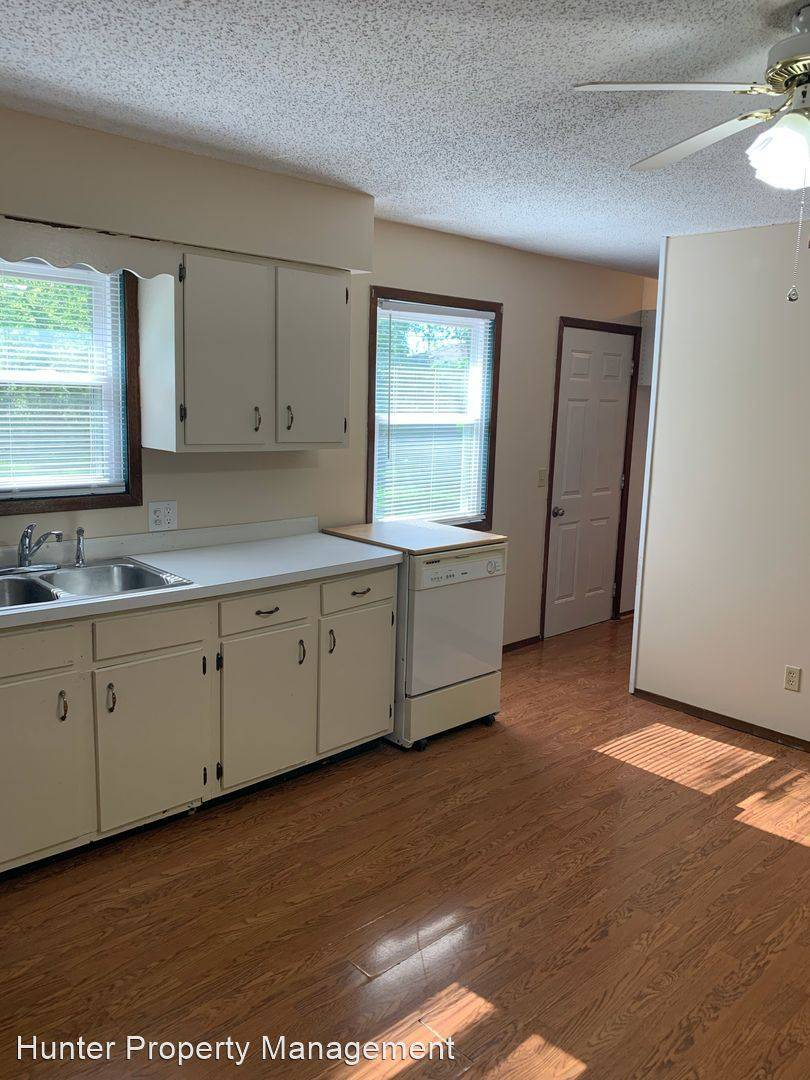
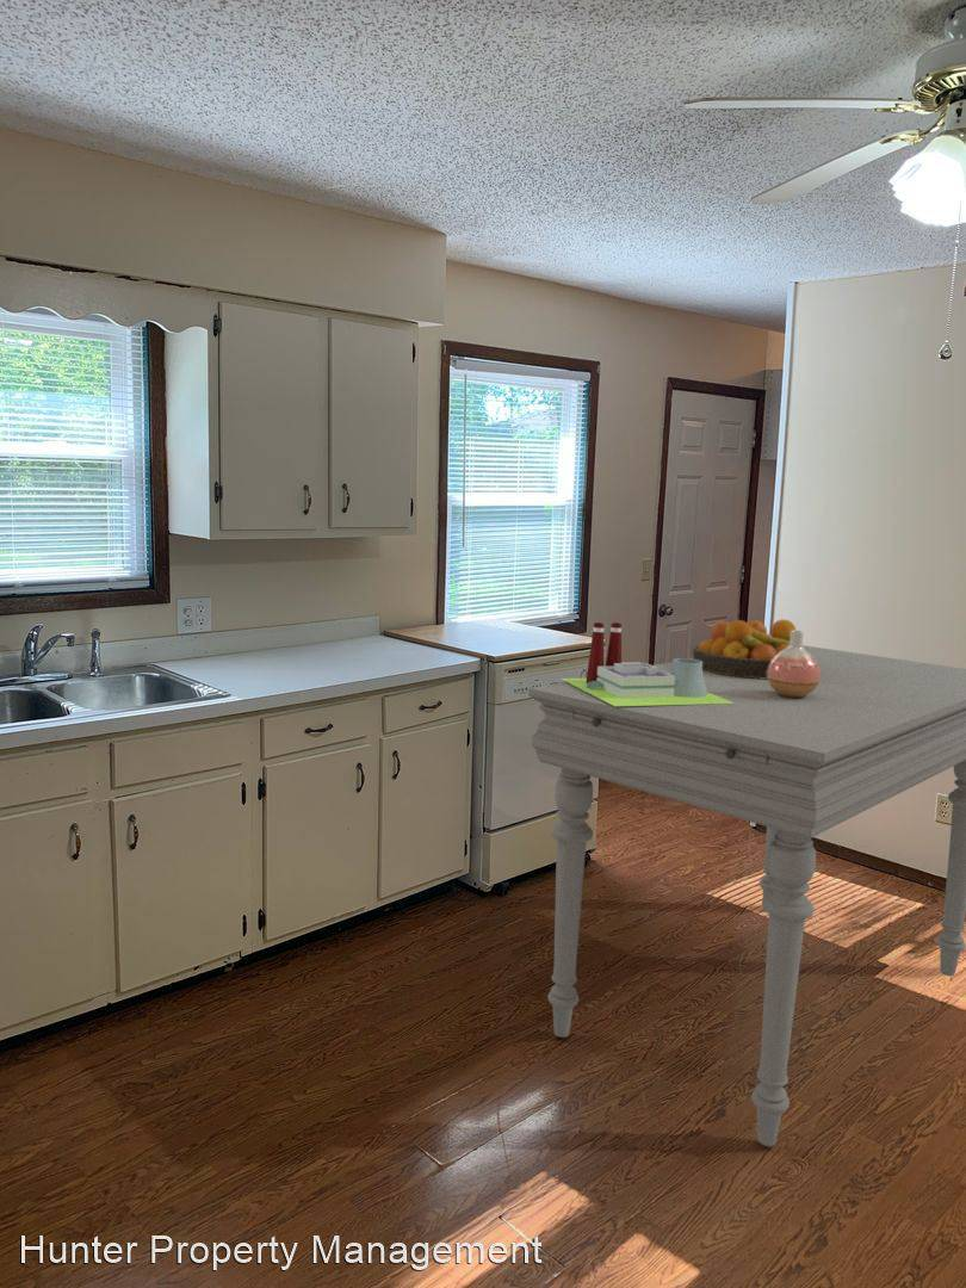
+ vase [767,630,821,698]
+ architectural model [561,621,735,706]
+ fruit bowl [692,618,805,679]
+ dining table [527,644,966,1147]
